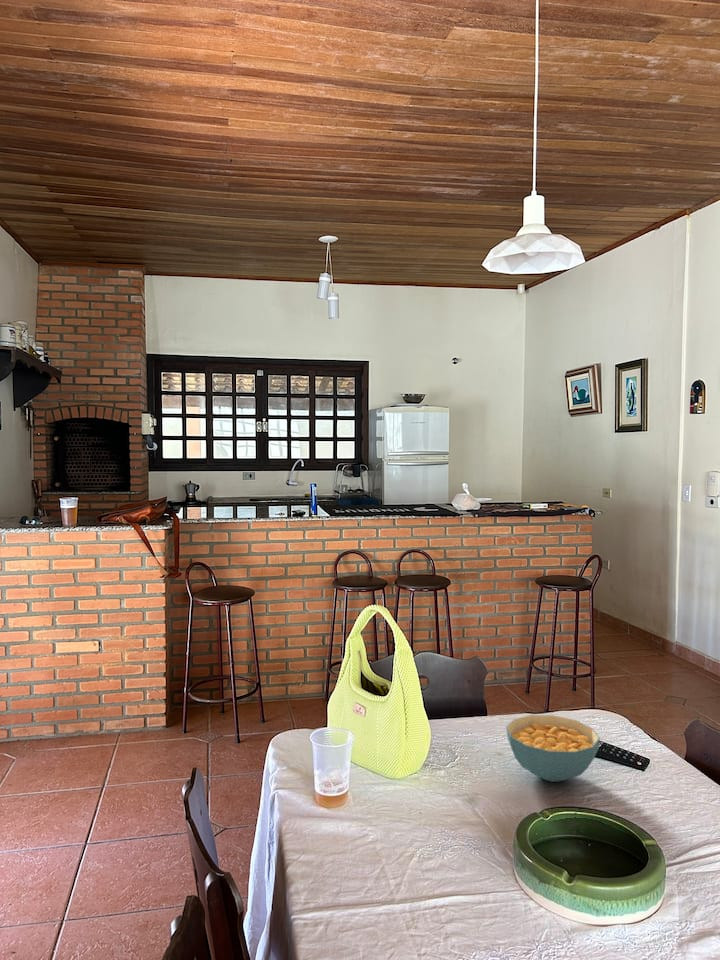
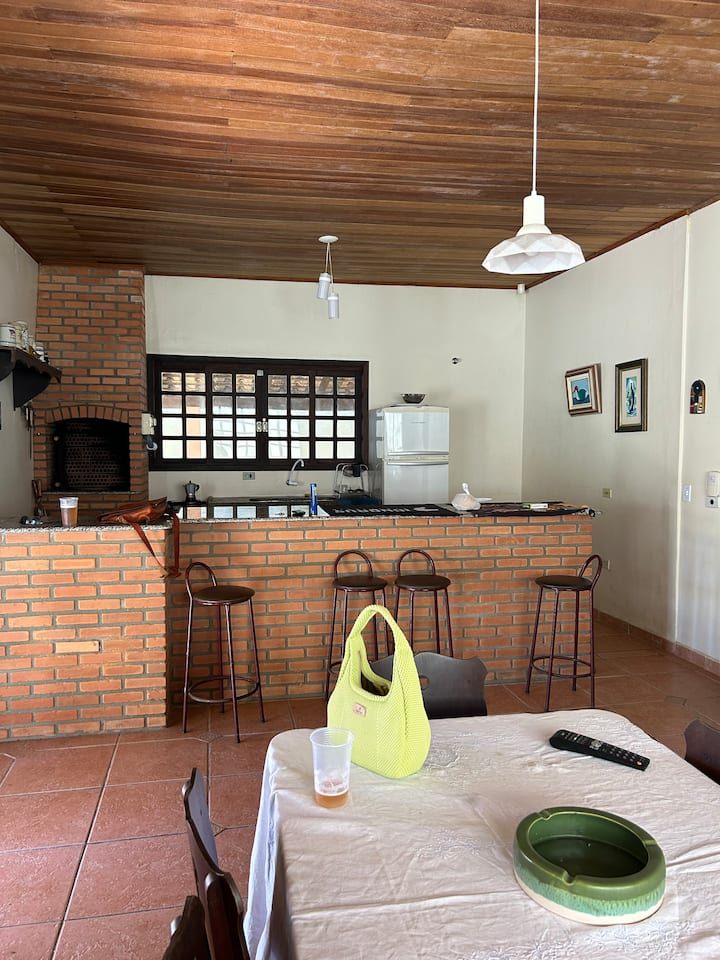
- cereal bowl [505,714,601,783]
